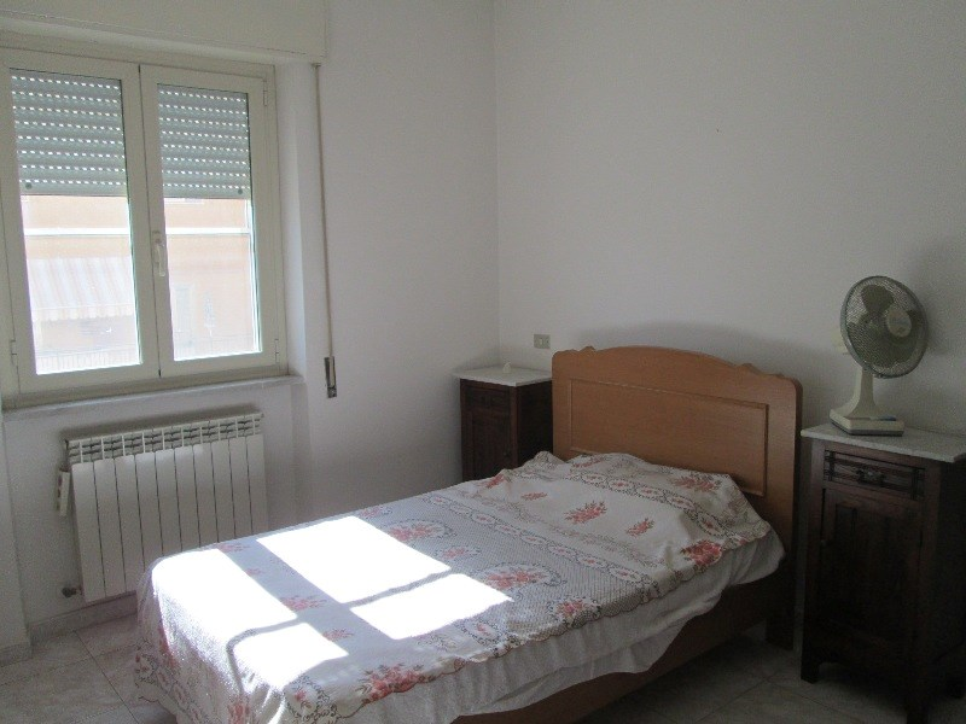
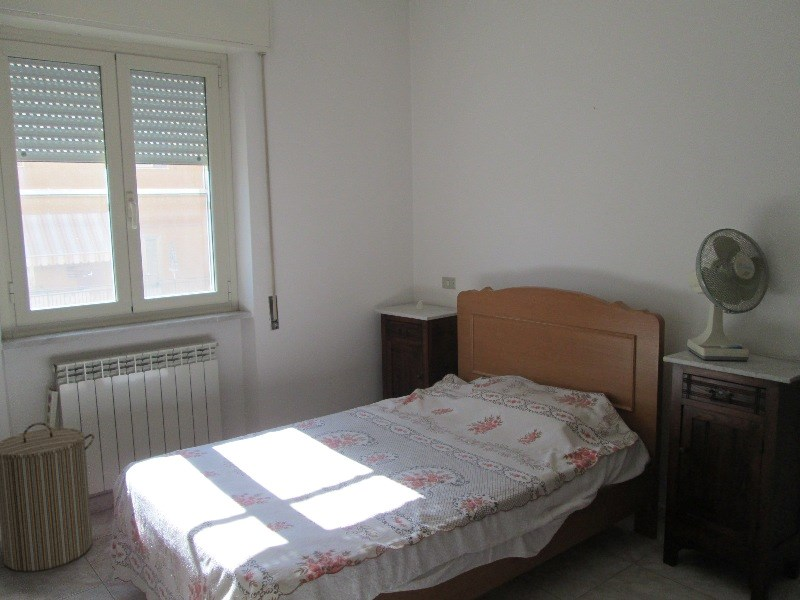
+ laundry hamper [0,421,96,572]
